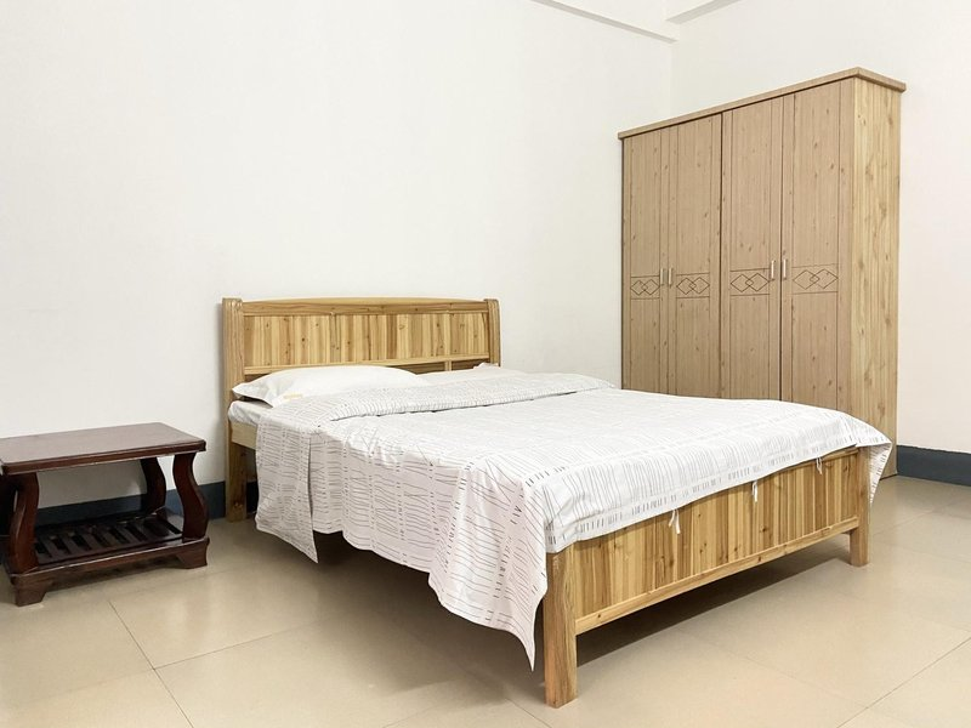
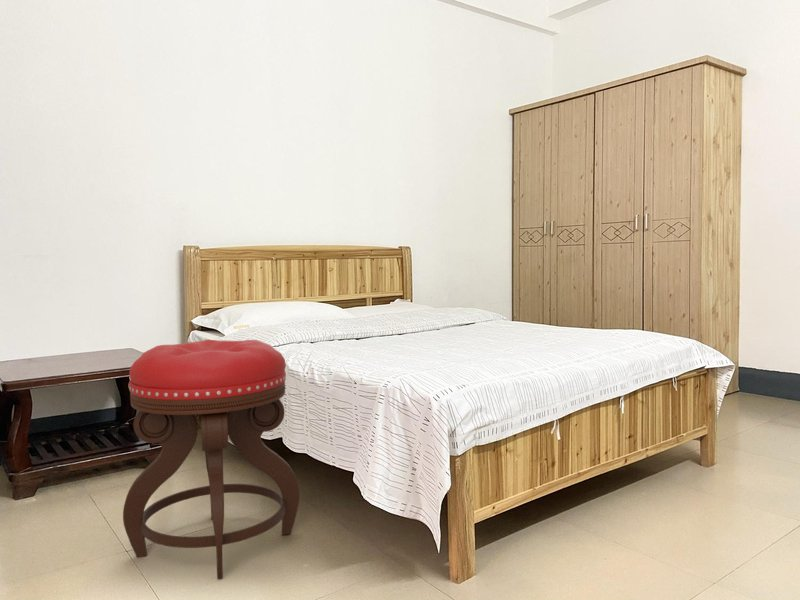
+ stool [122,339,301,580]
